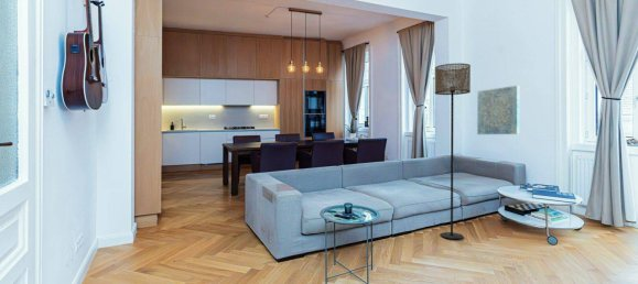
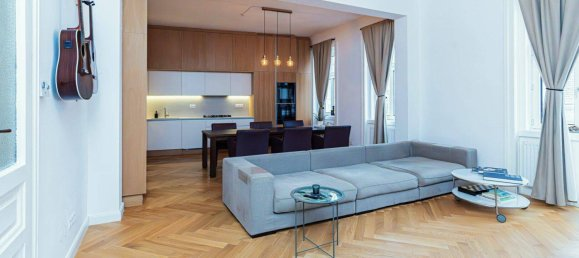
- wall art [476,85,520,135]
- floor lamp [434,63,472,240]
